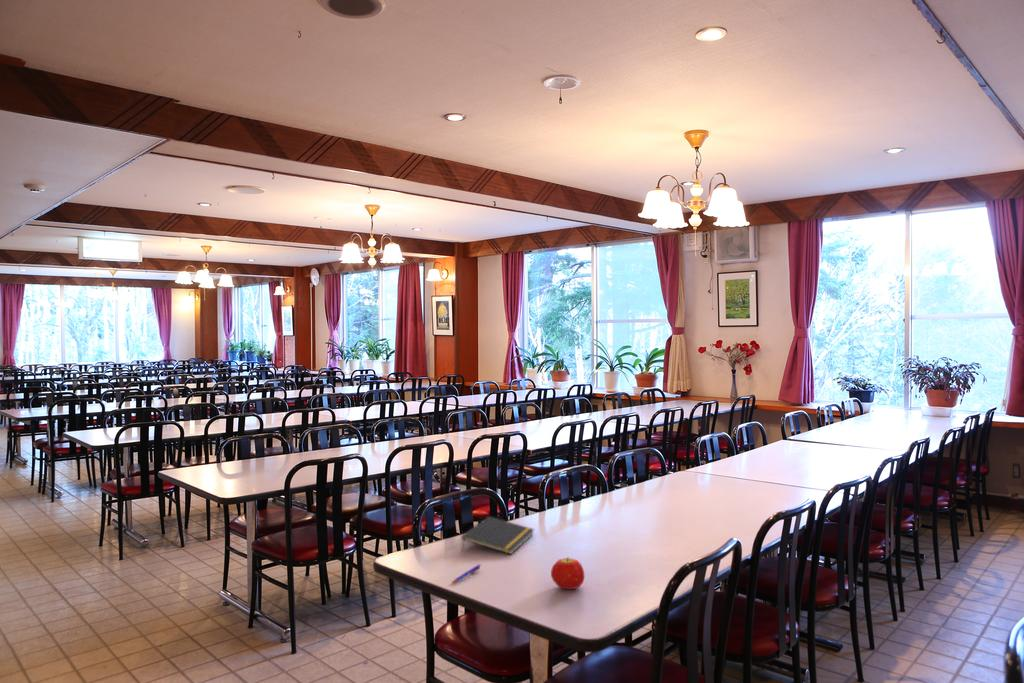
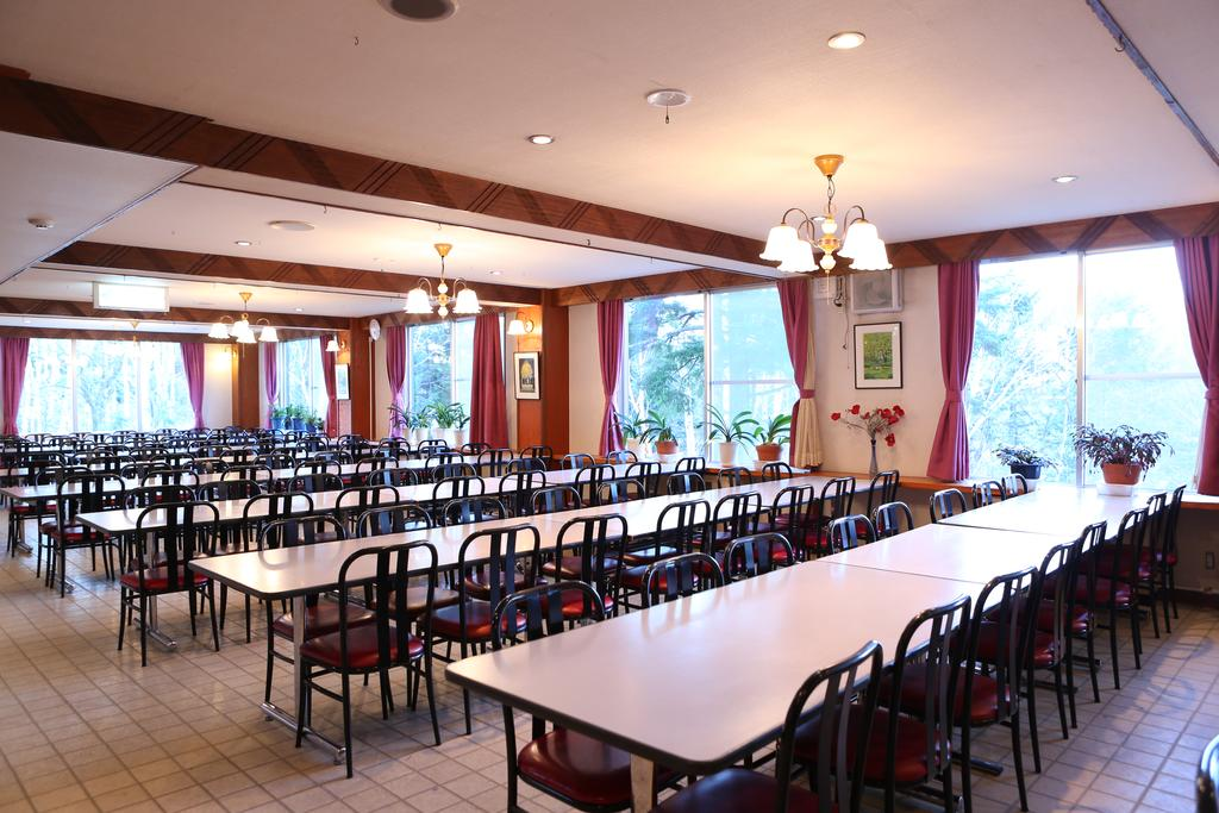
- pen [451,563,482,584]
- fruit [550,556,585,590]
- notepad [460,515,535,555]
